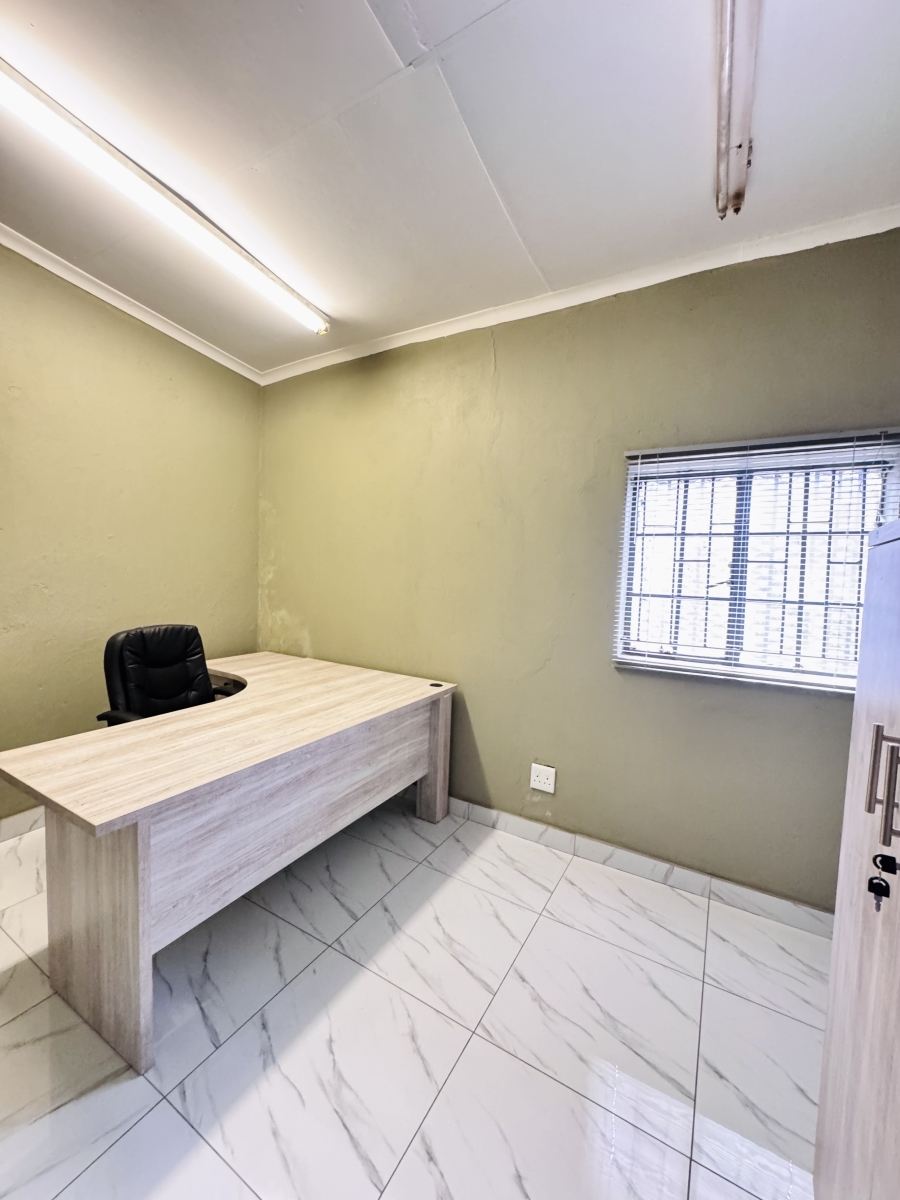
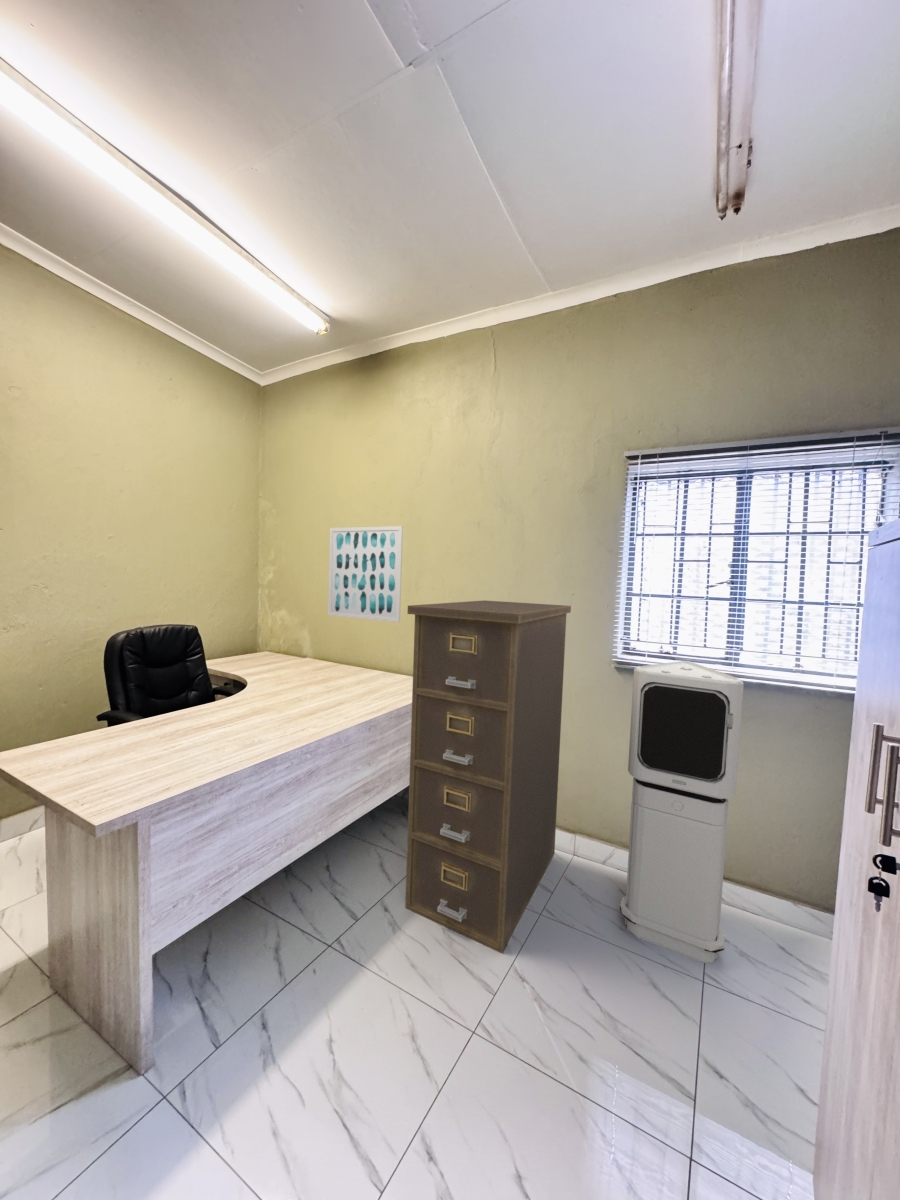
+ wall art [327,525,404,623]
+ air purifier [619,660,745,964]
+ filing cabinet [404,599,572,955]
